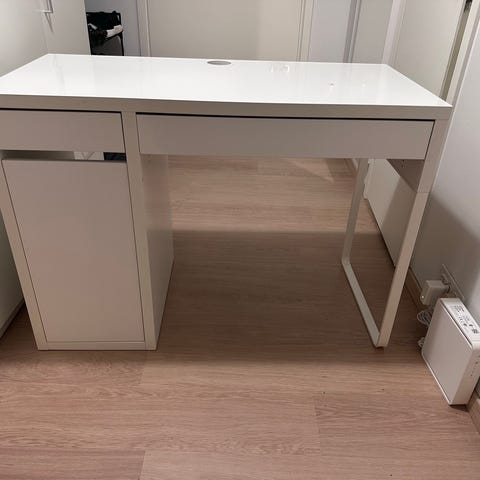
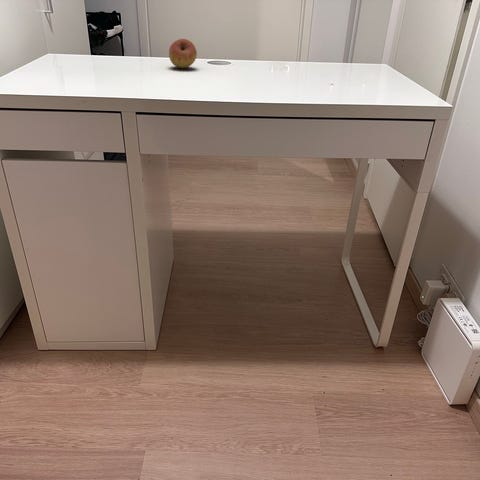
+ fruit [168,38,198,69]
